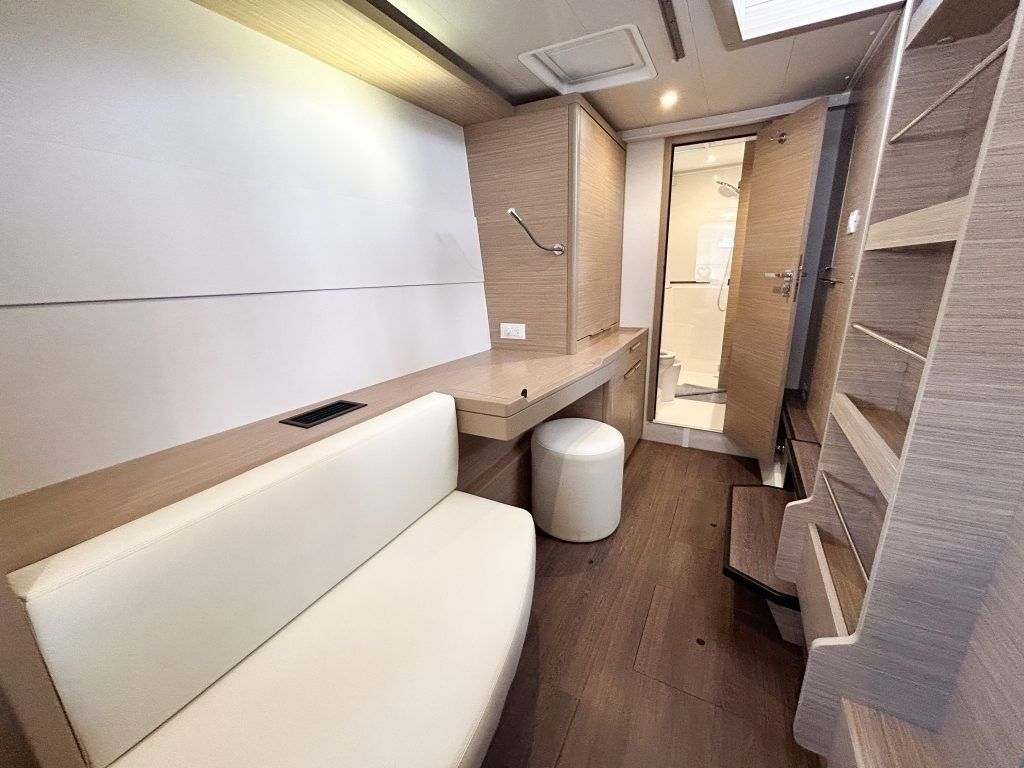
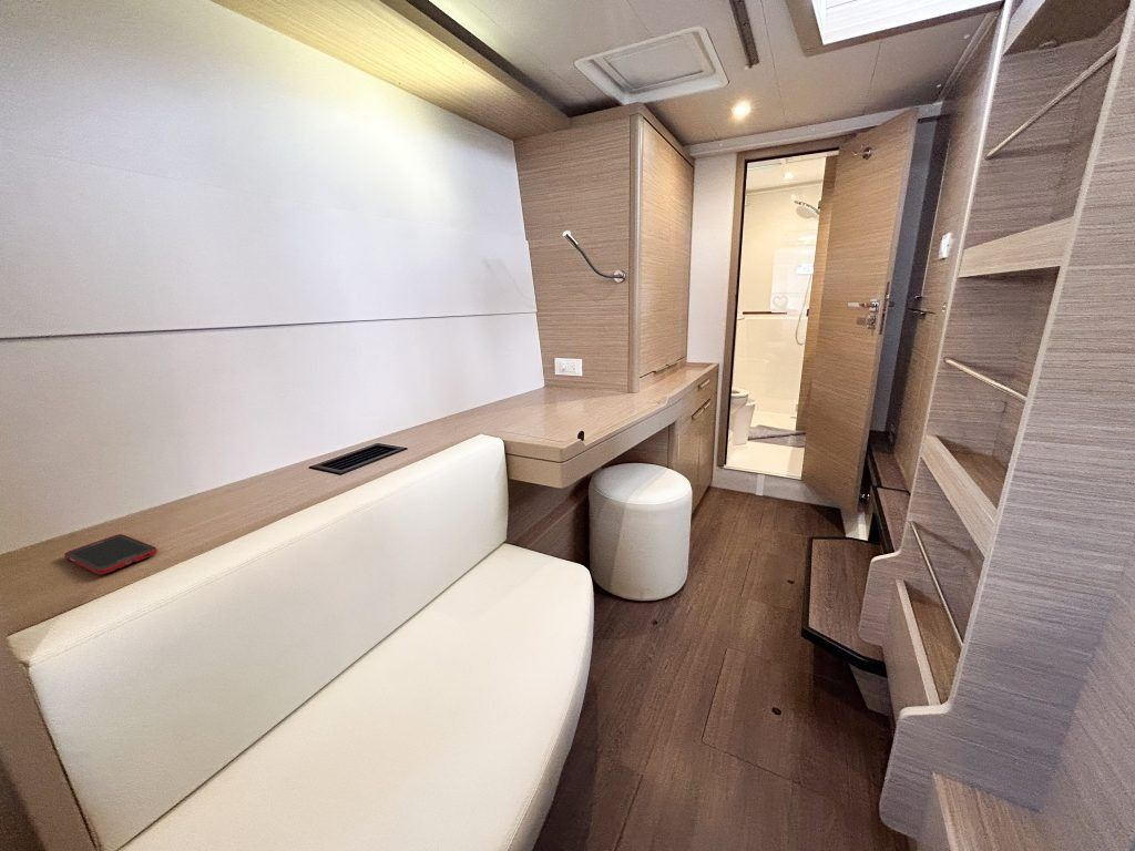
+ cell phone [63,533,159,576]
